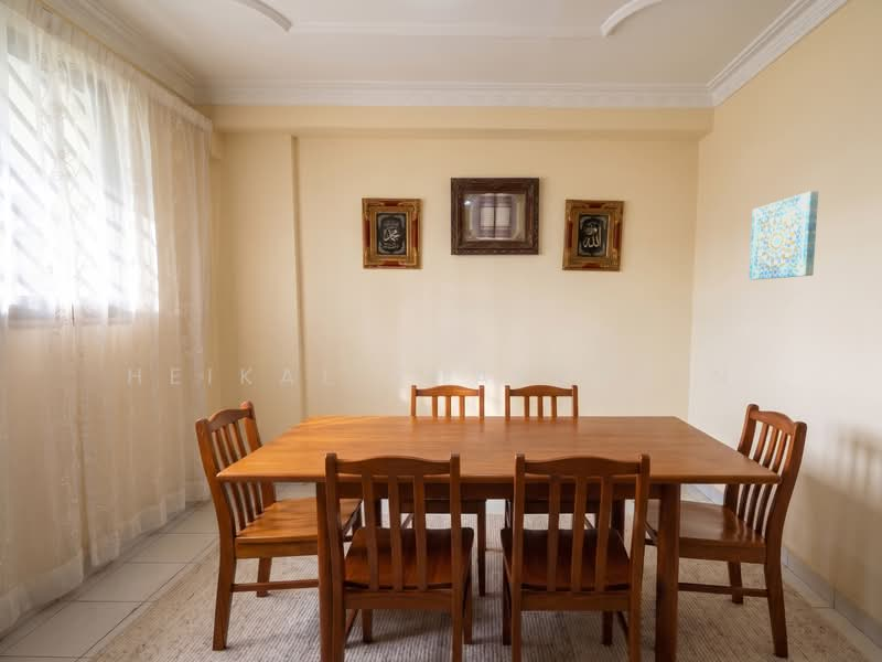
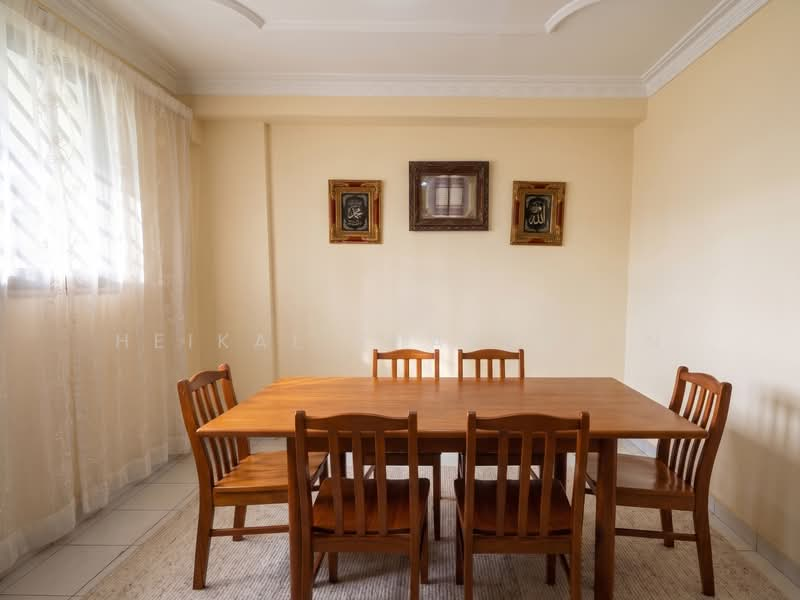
- wall art [747,190,819,280]
